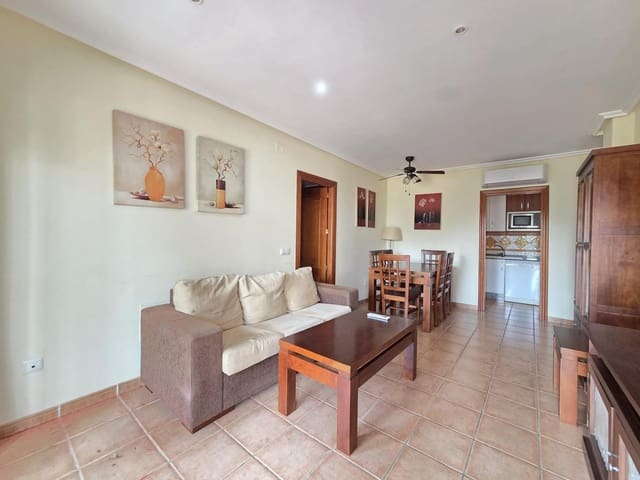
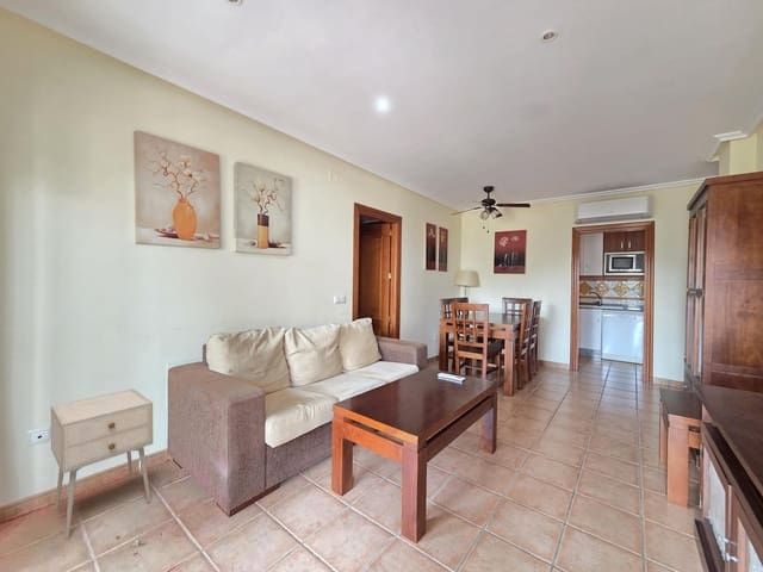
+ nightstand [50,388,154,541]
